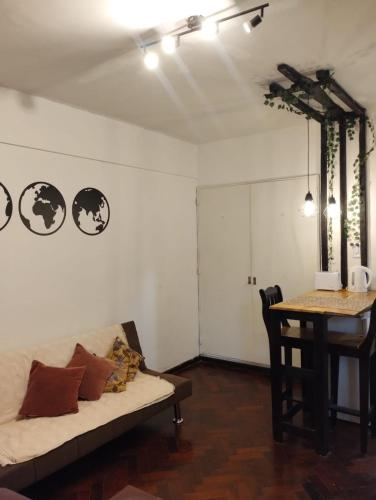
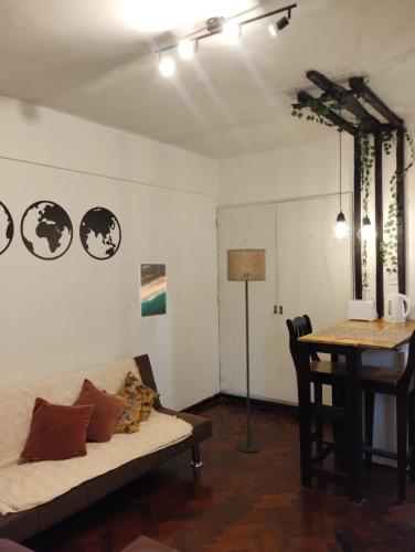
+ floor lamp [226,248,267,454]
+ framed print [137,262,168,319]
